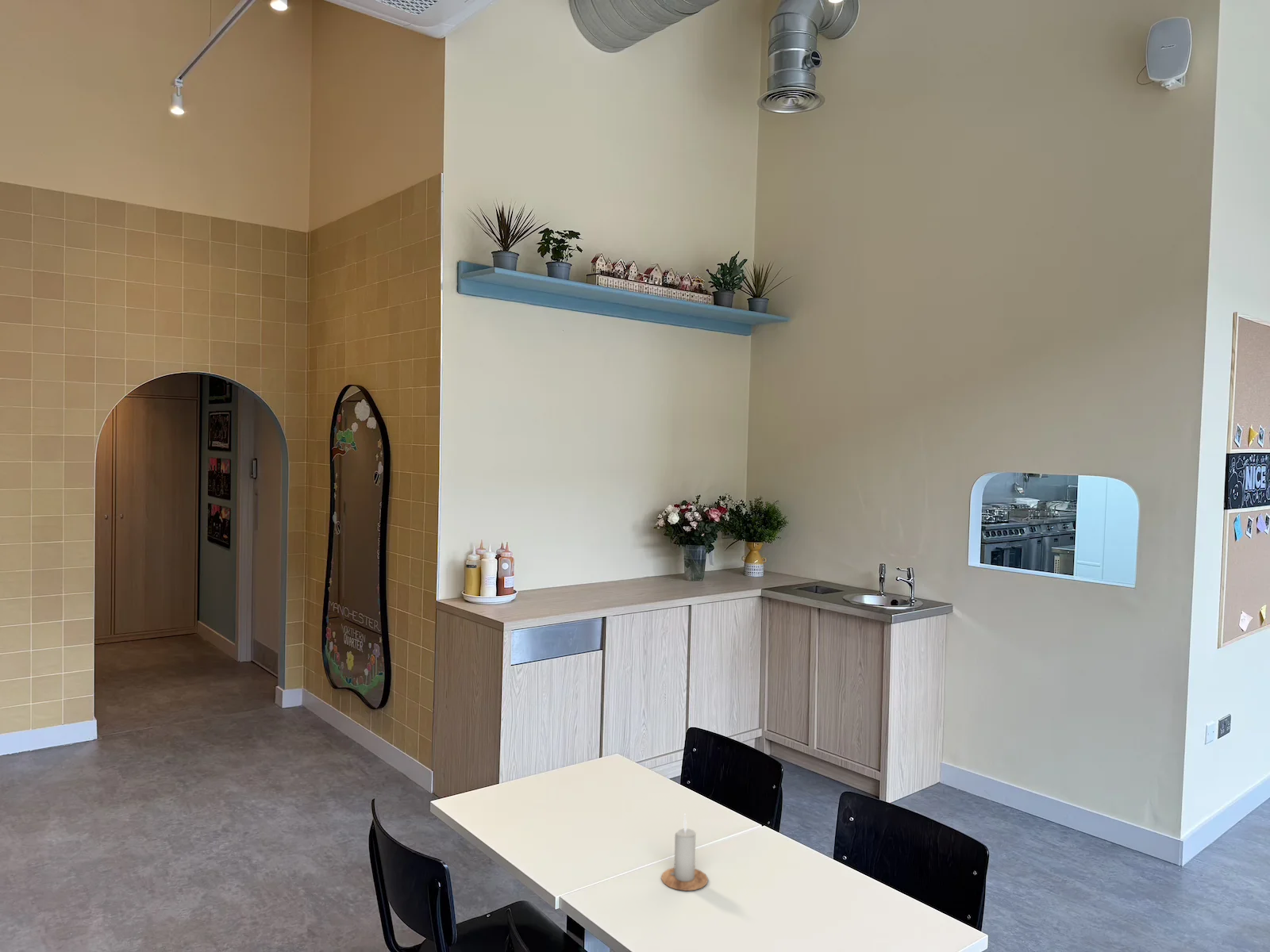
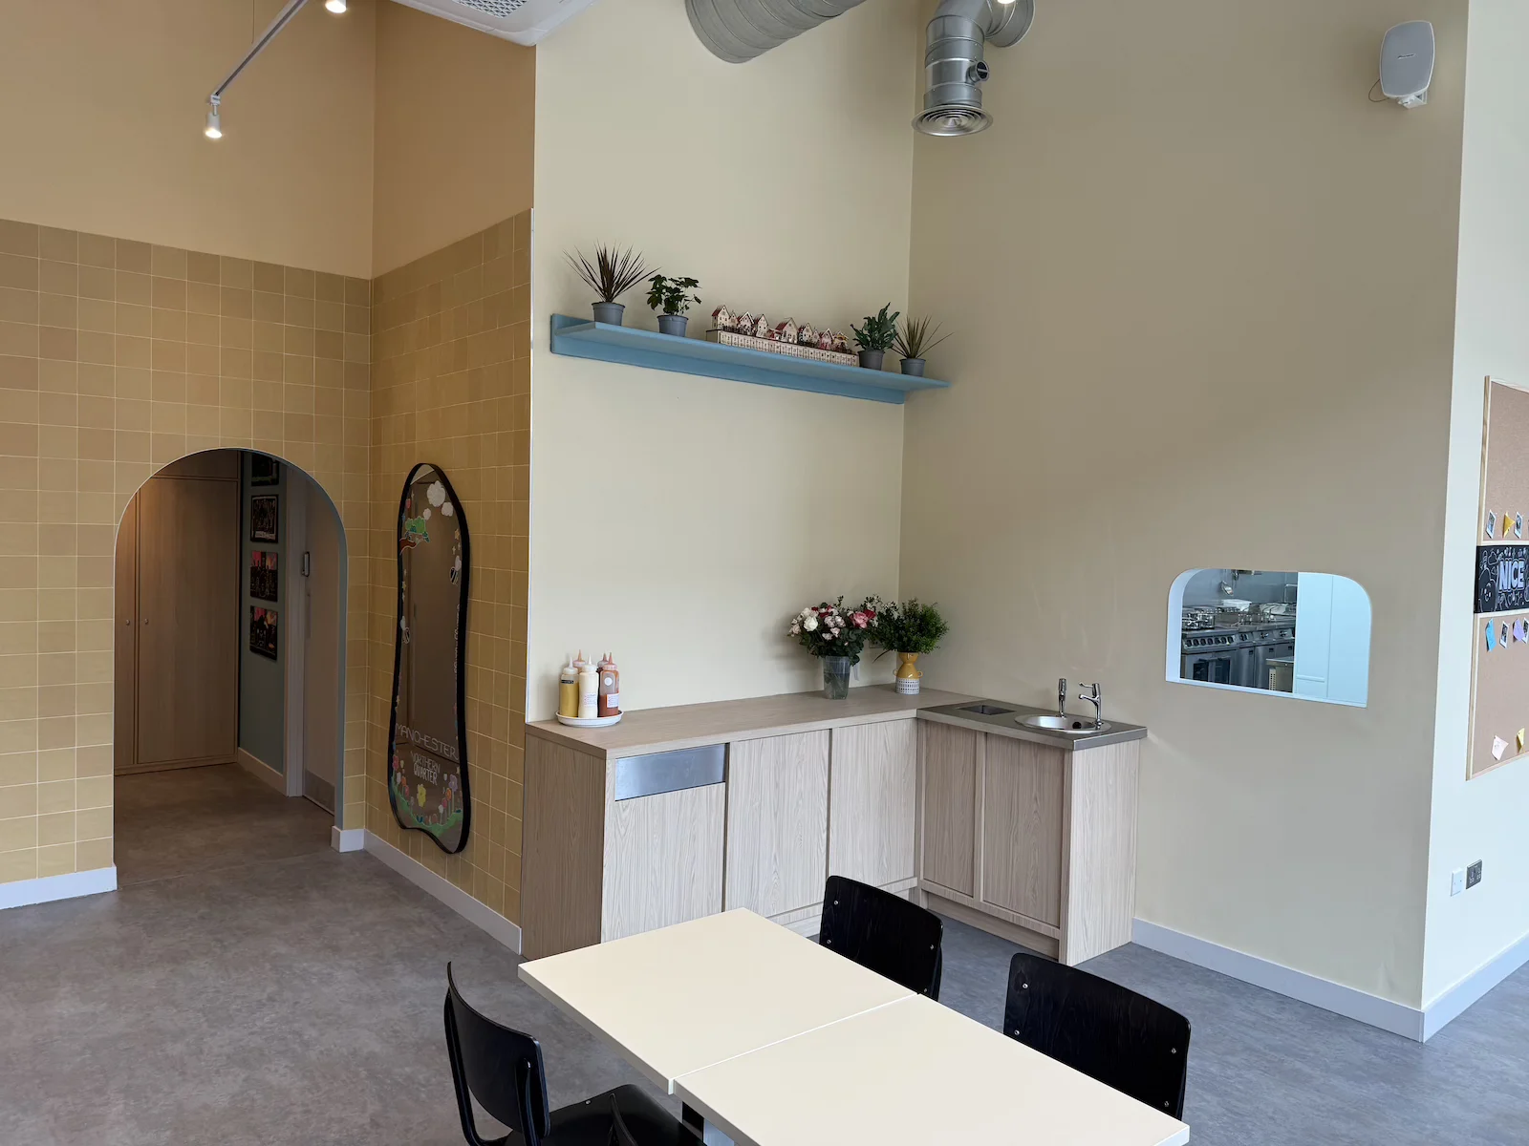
- candle [660,814,709,892]
